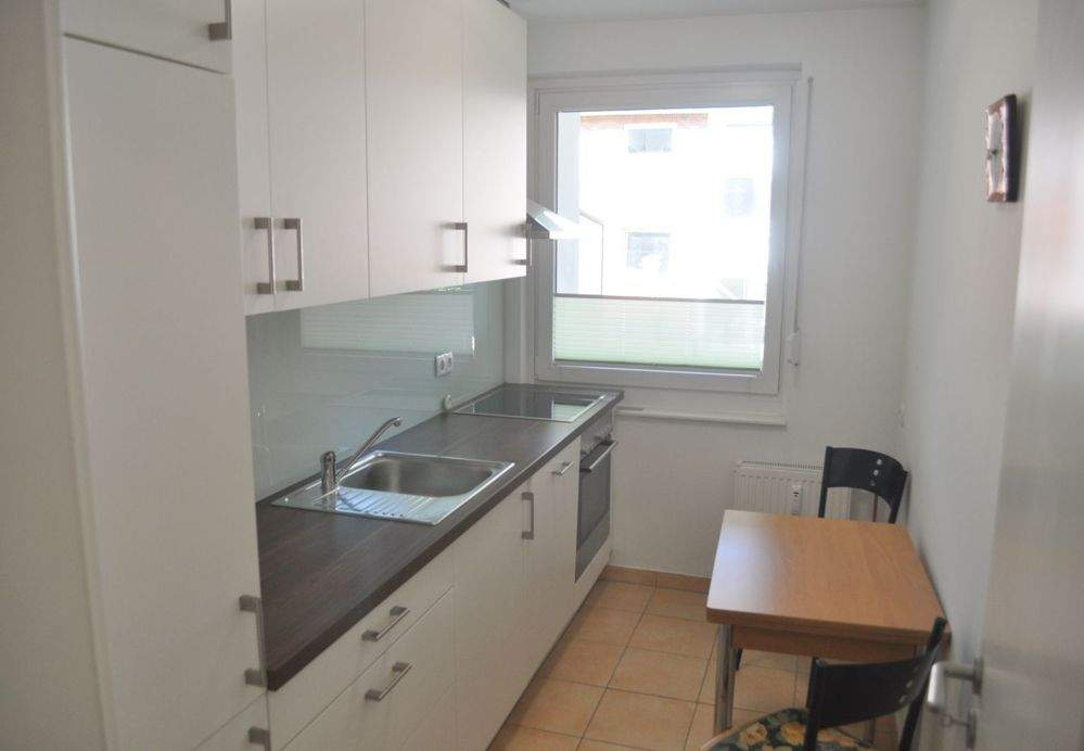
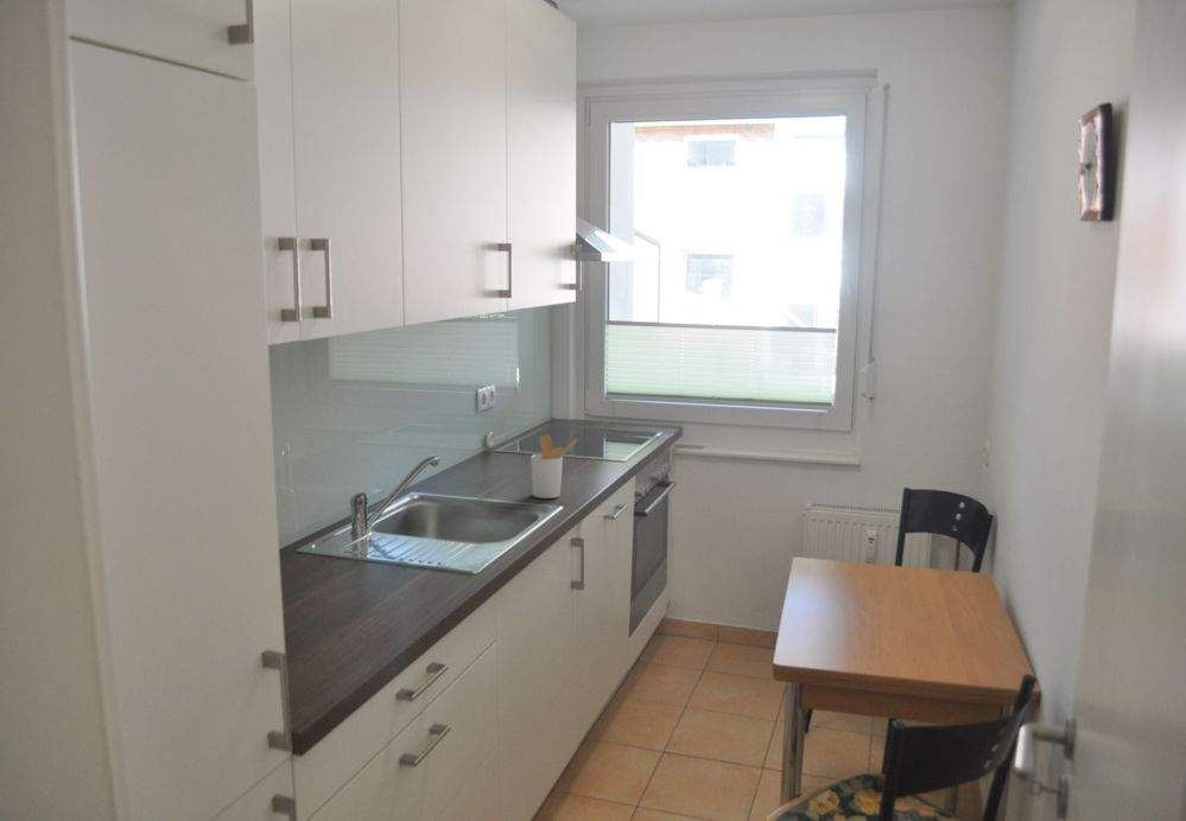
+ utensil holder [529,433,578,499]
